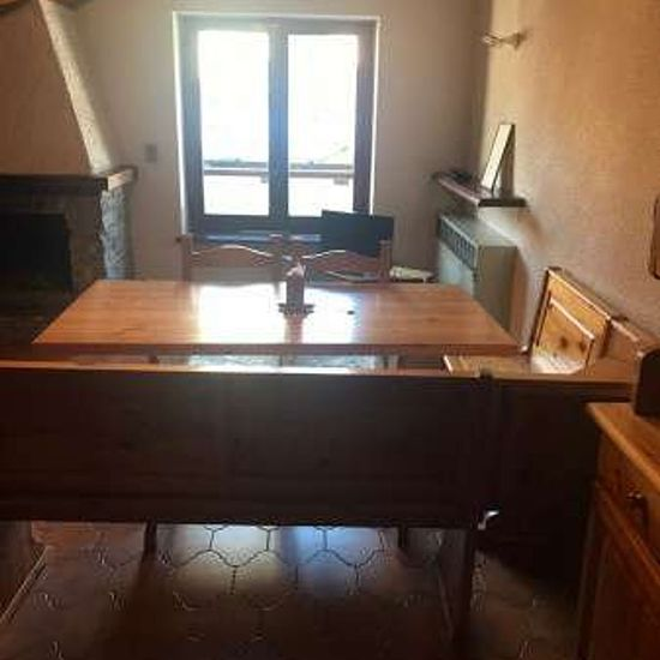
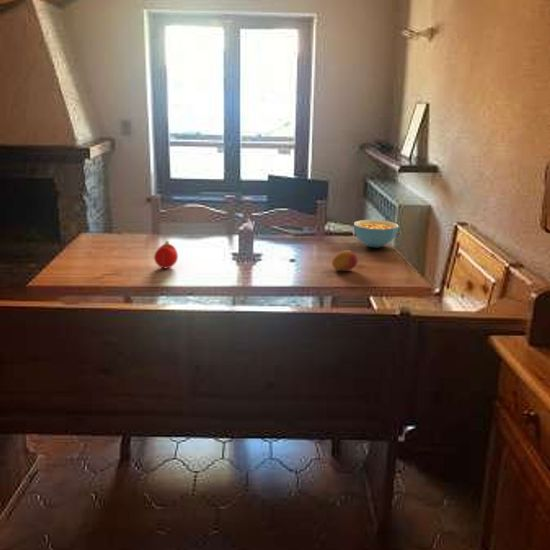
+ cereal bowl [353,219,400,248]
+ fruit [153,240,179,269]
+ fruit [331,249,359,271]
